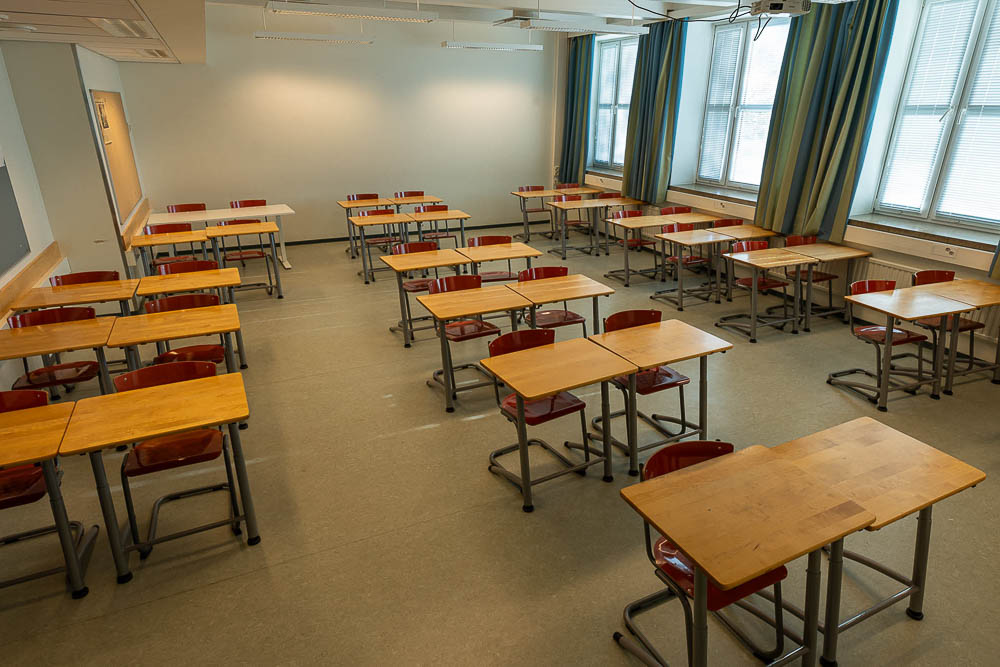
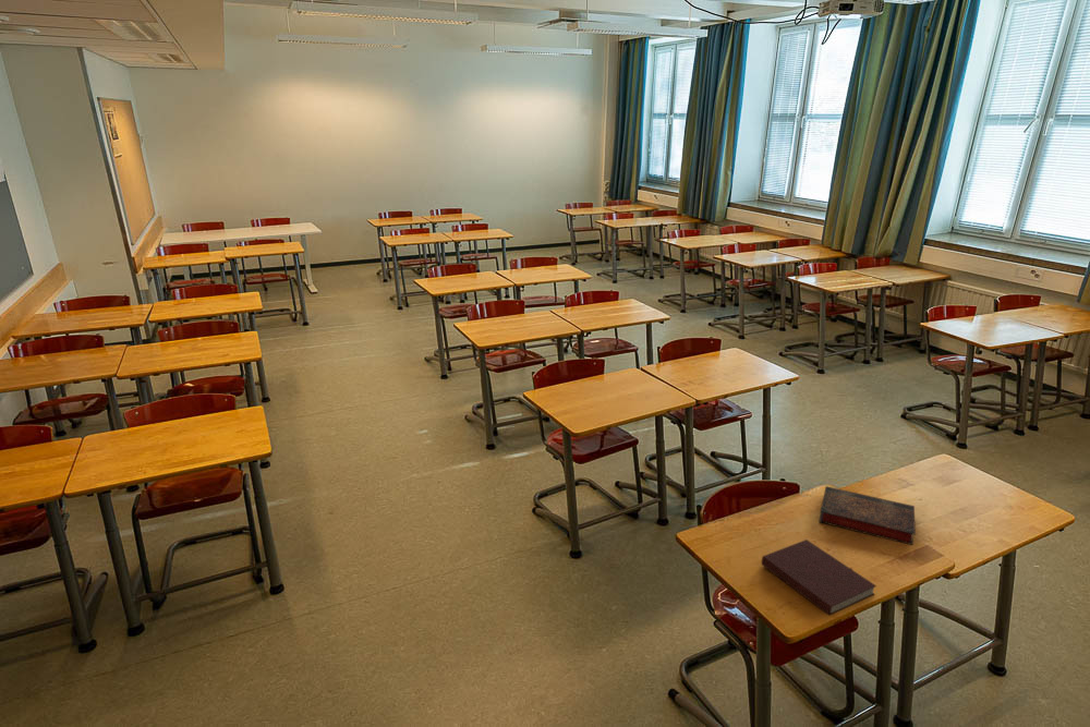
+ notebook [761,538,877,617]
+ book [818,485,917,546]
